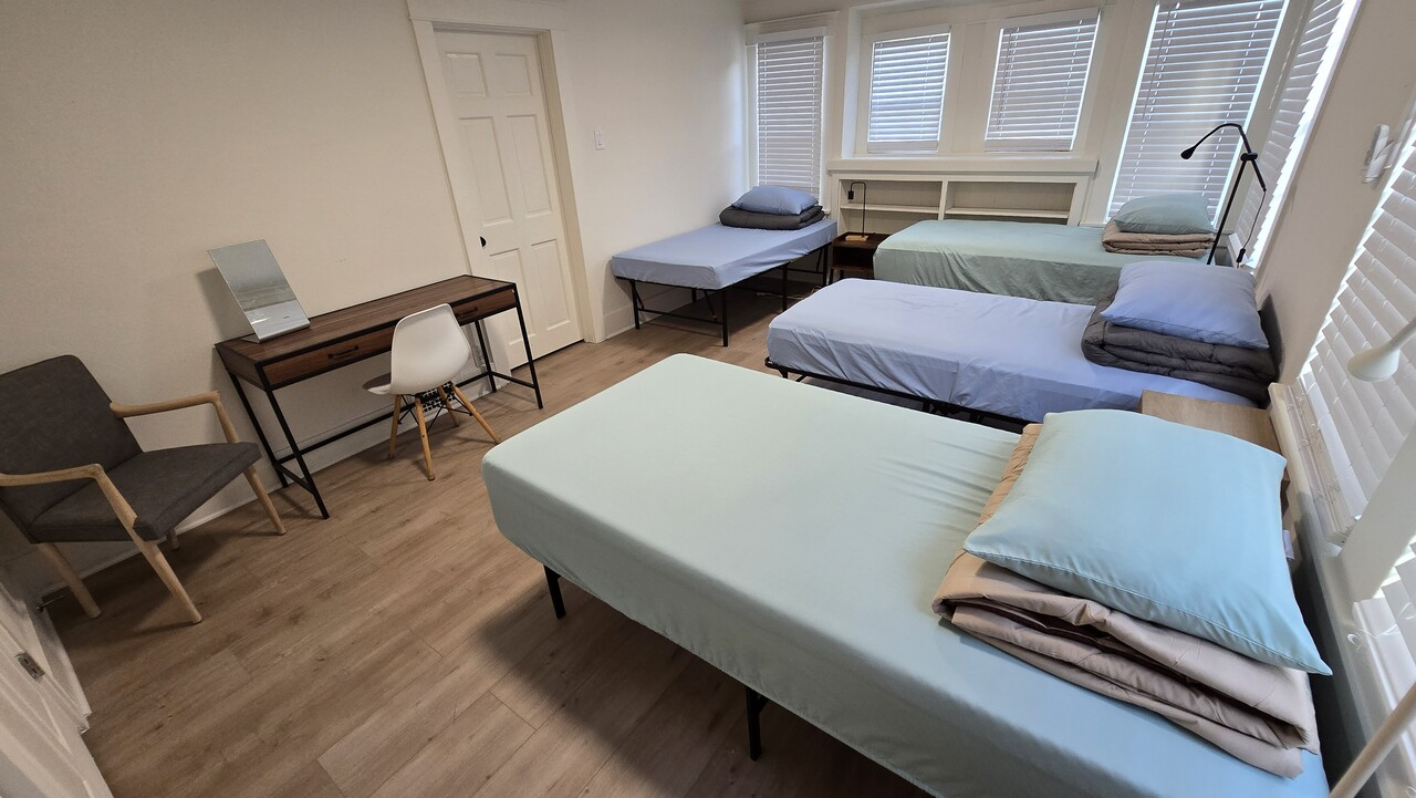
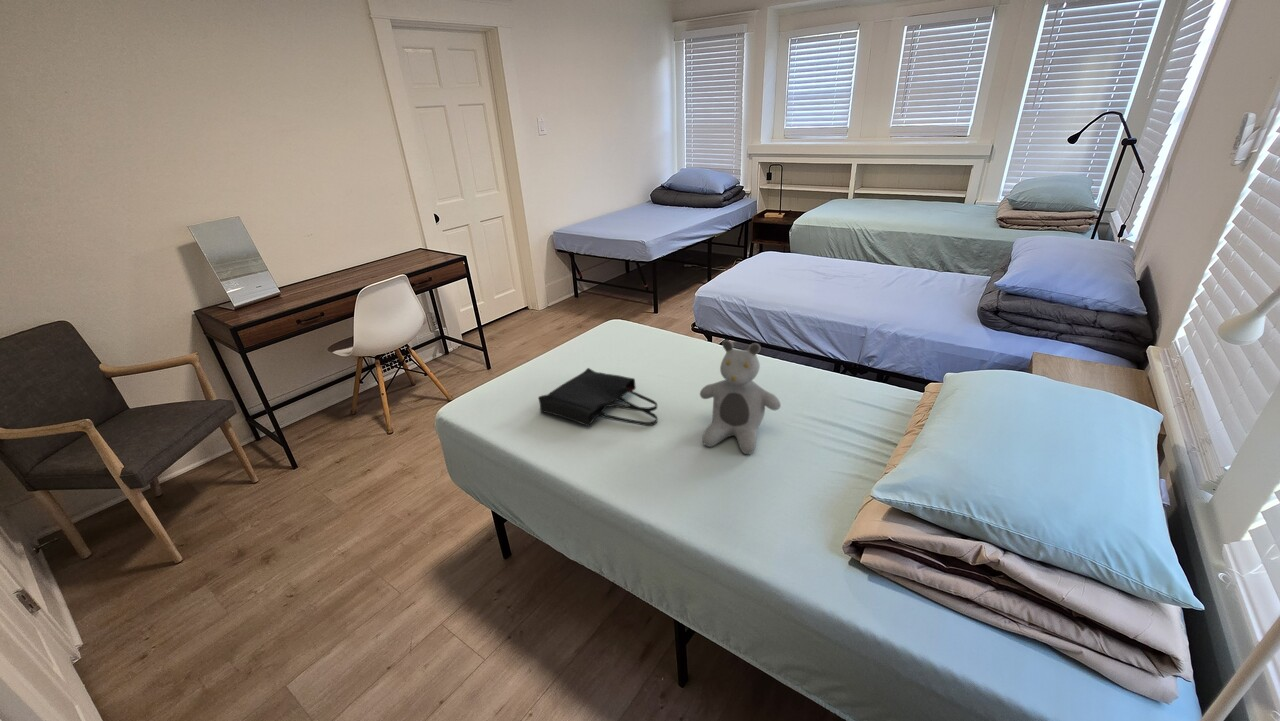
+ teddy bear [699,339,782,455]
+ tote bag [538,367,659,428]
